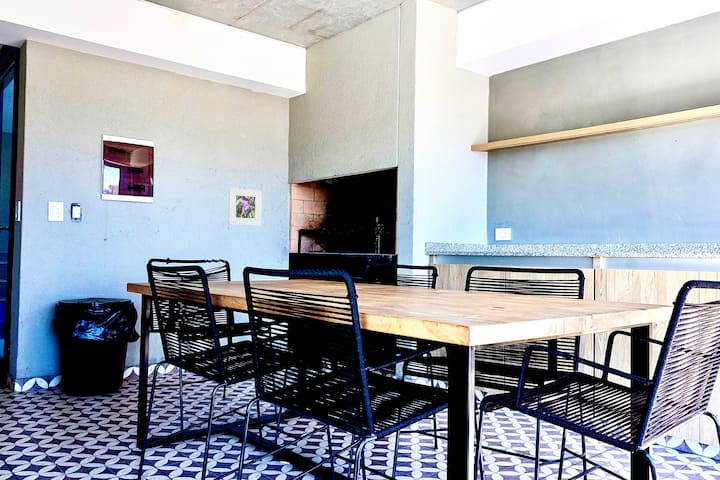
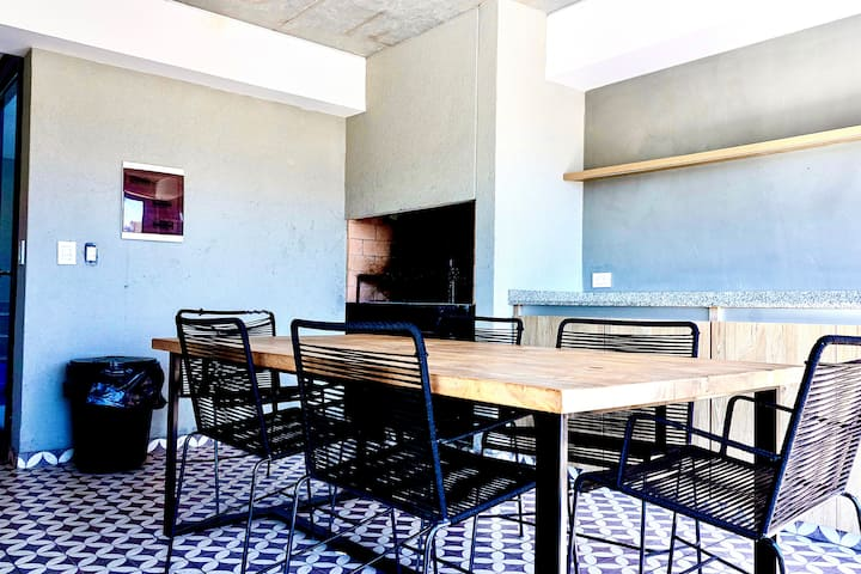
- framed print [228,187,263,226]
